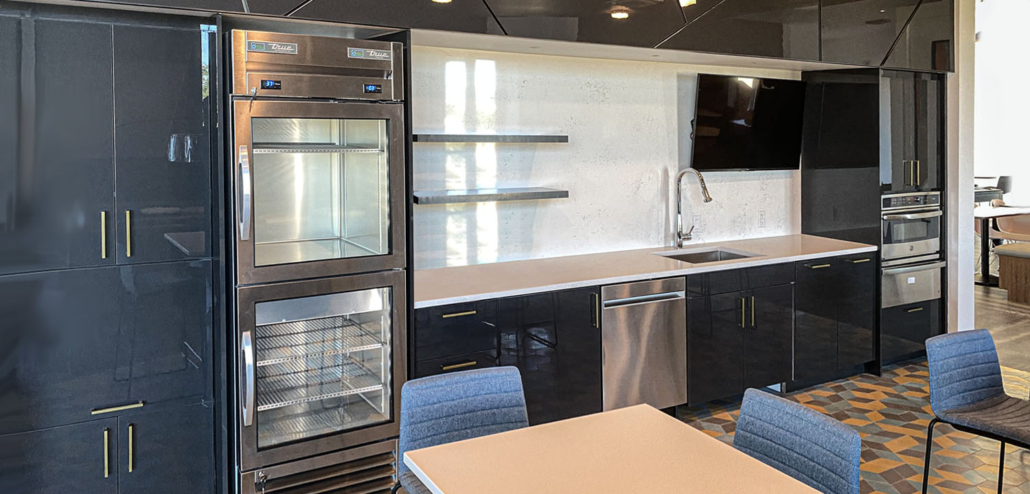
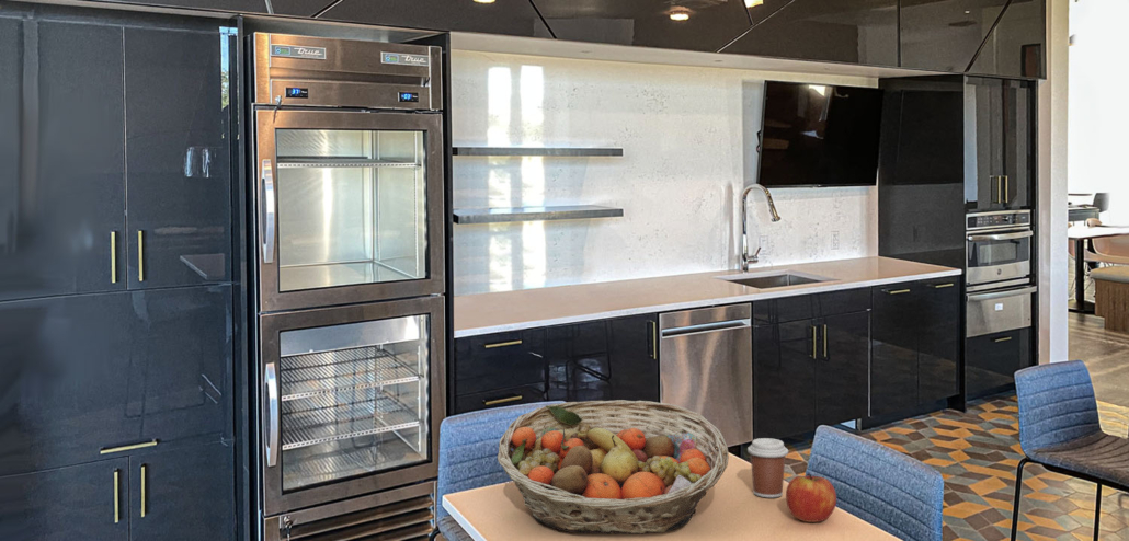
+ fruit basket [497,399,730,536]
+ apple [785,472,837,523]
+ coffee cup [746,437,789,498]
